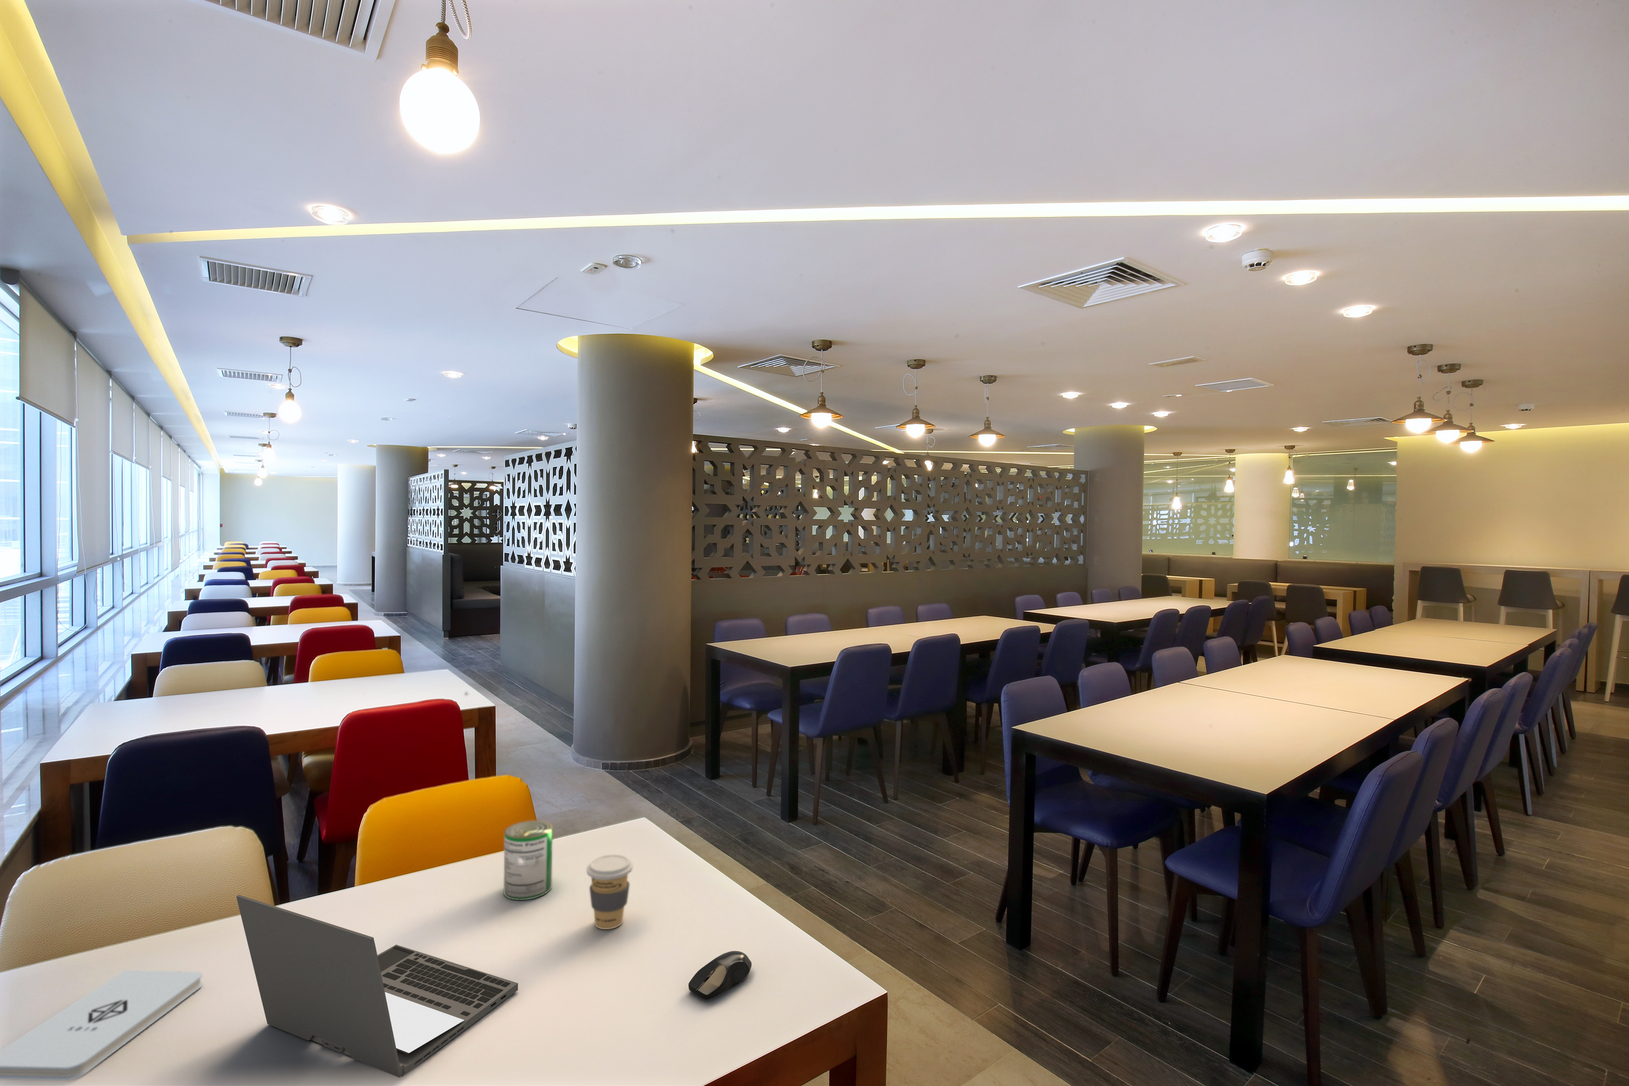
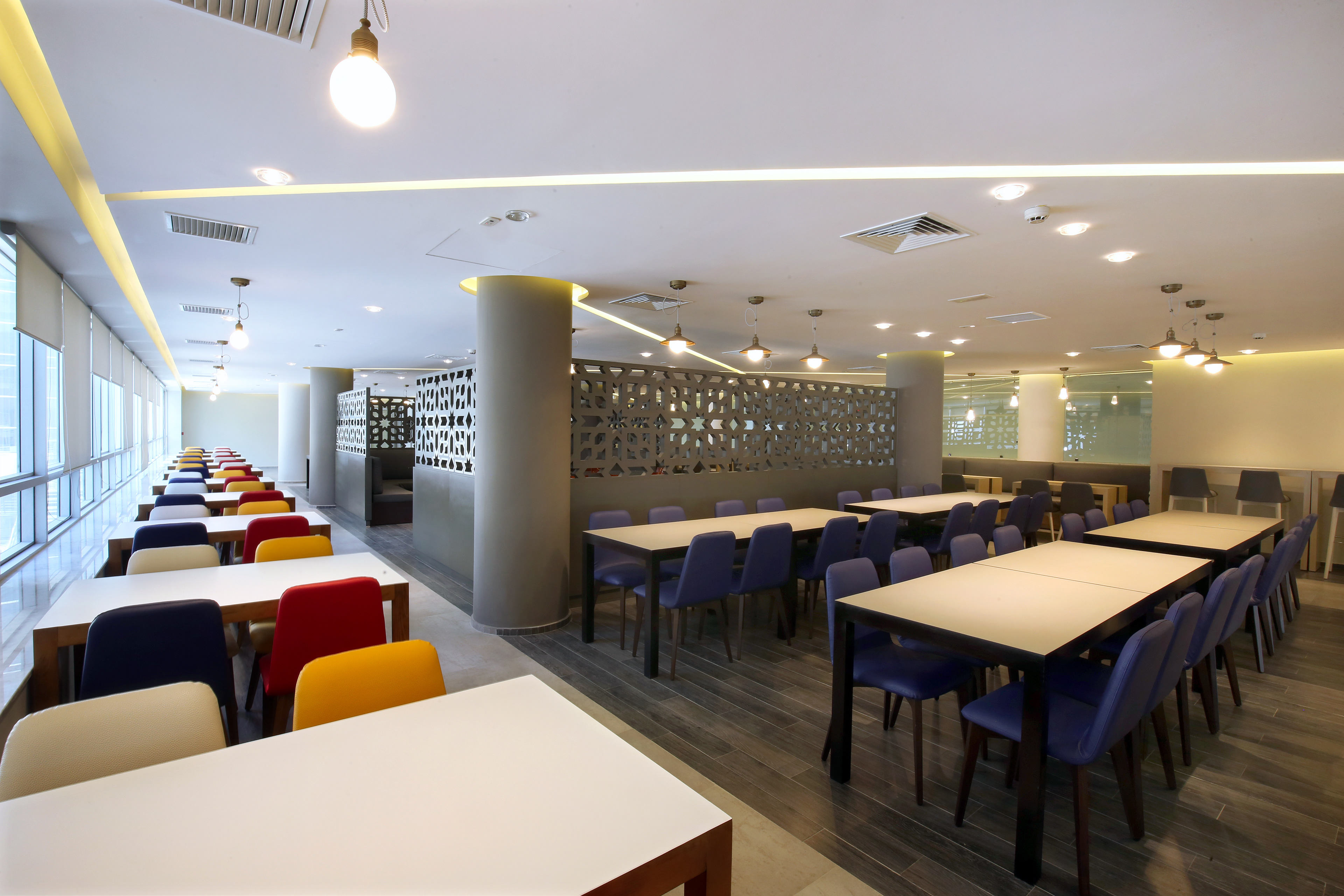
- computer mouse [688,950,753,1000]
- laptop [236,894,519,1078]
- can [503,821,553,901]
- notepad [0,970,202,1081]
- coffee cup [587,854,634,930]
